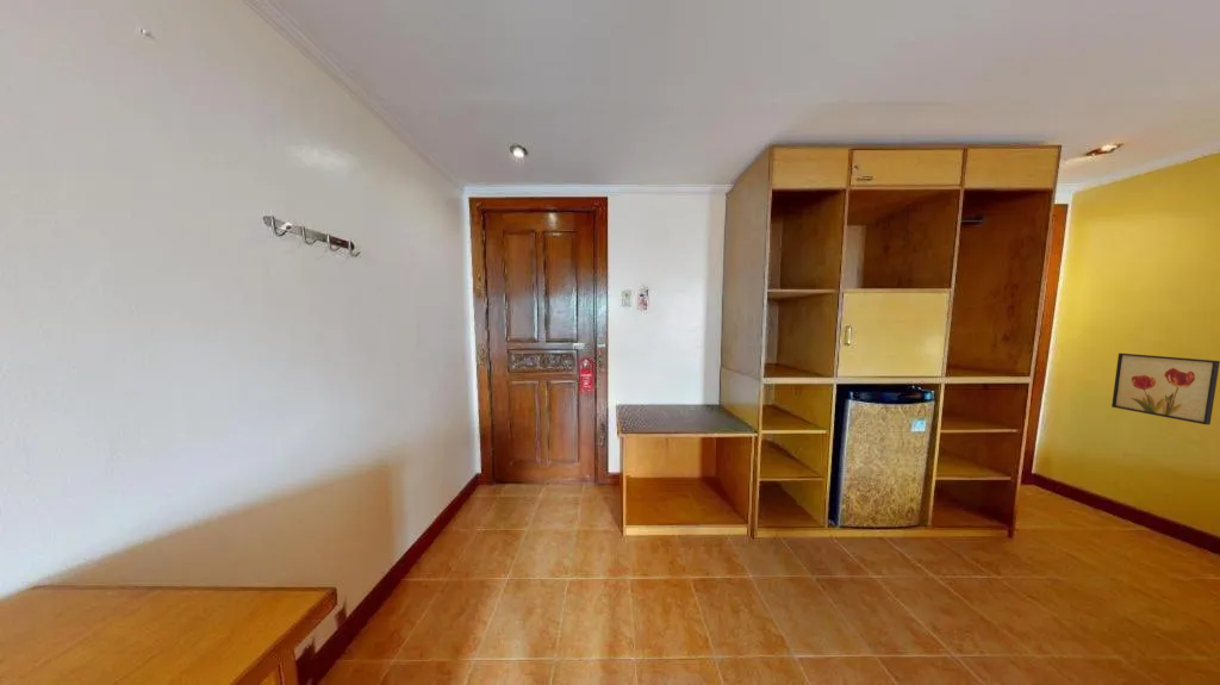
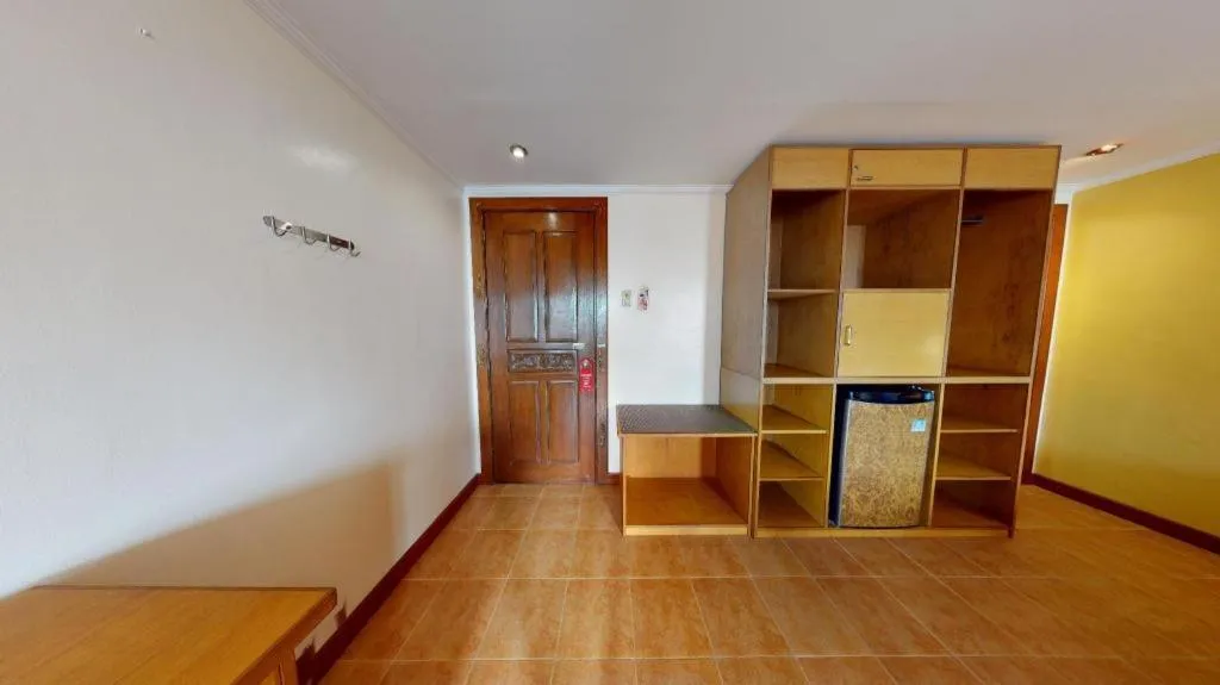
- wall art [1110,353,1220,426]
